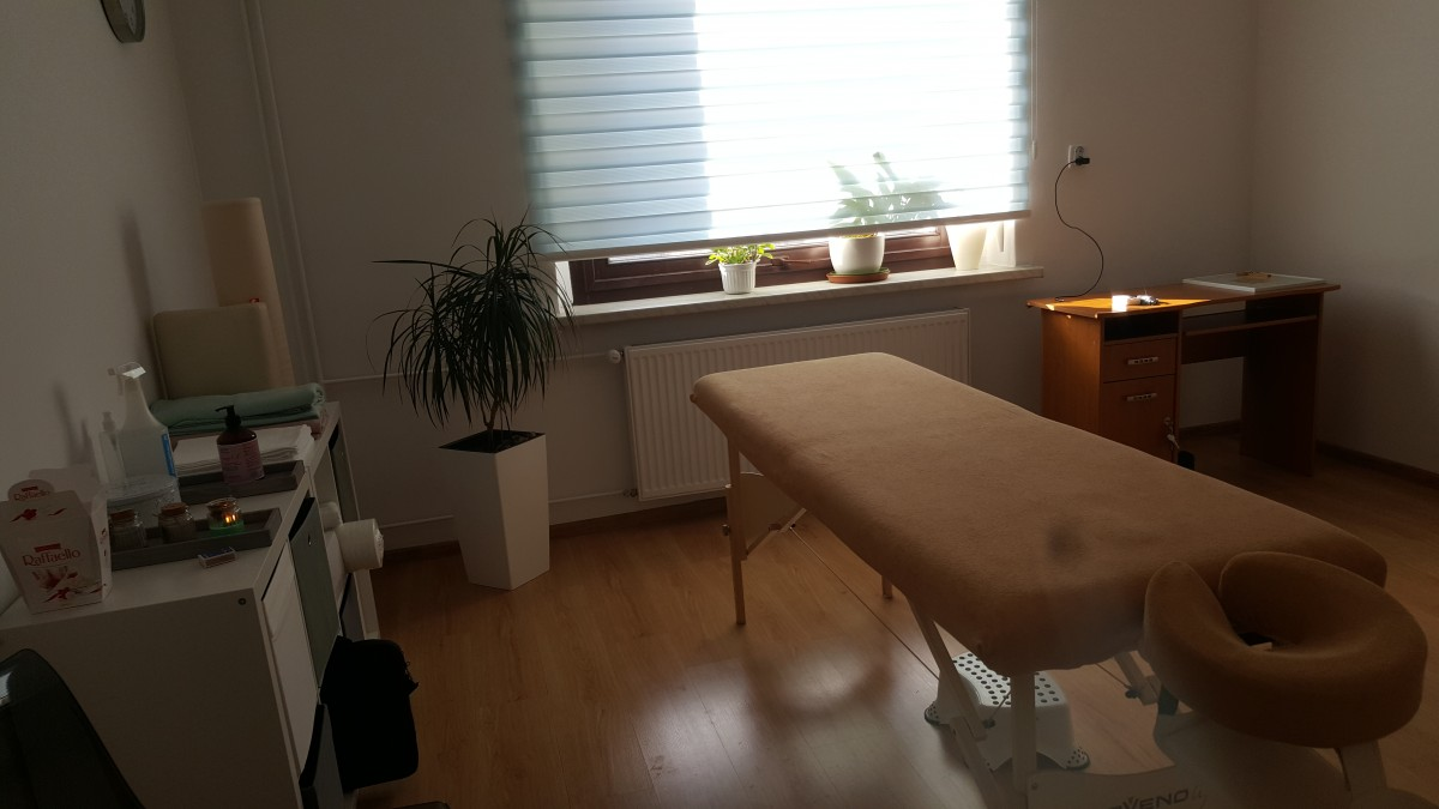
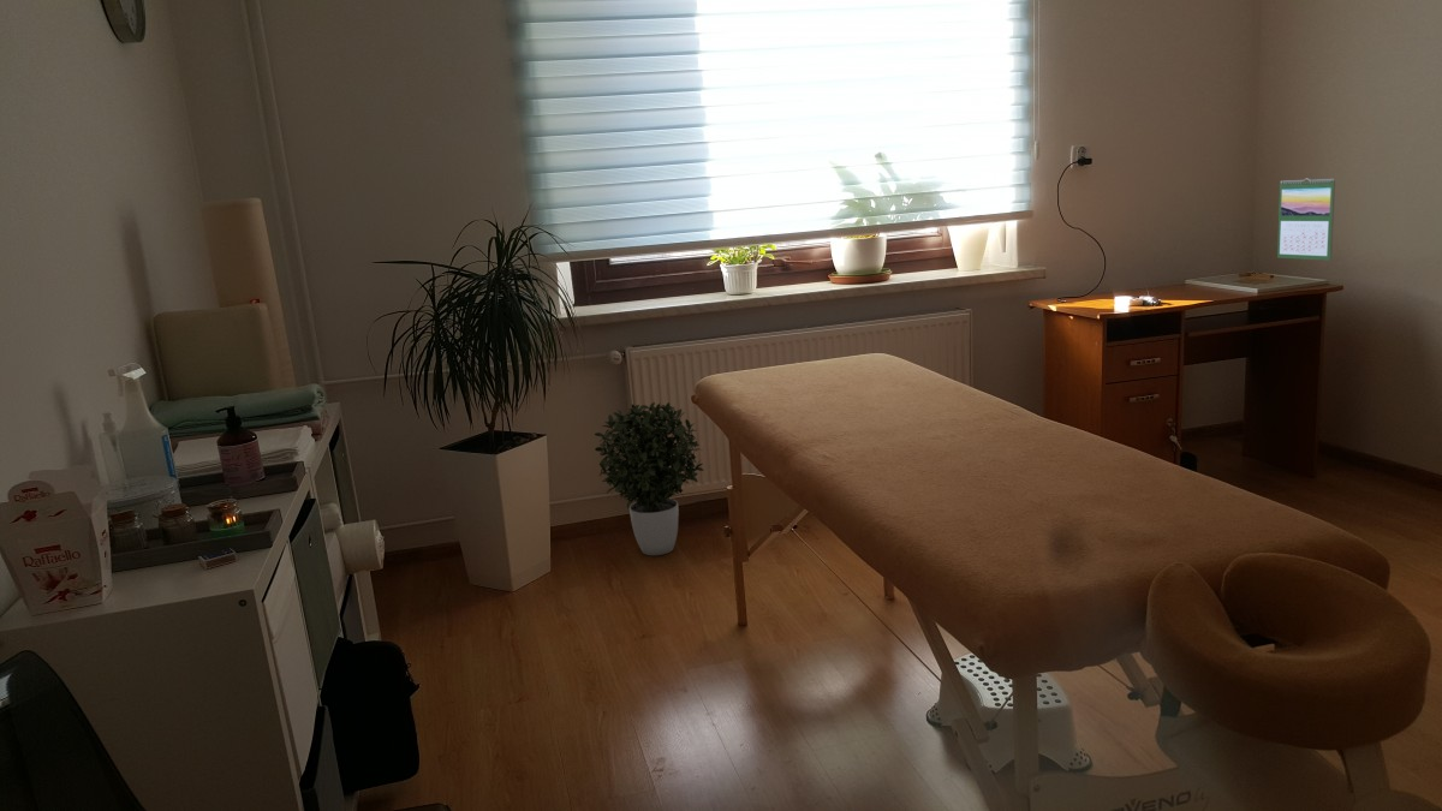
+ calendar [1276,177,1336,262]
+ potted plant [594,401,705,556]
